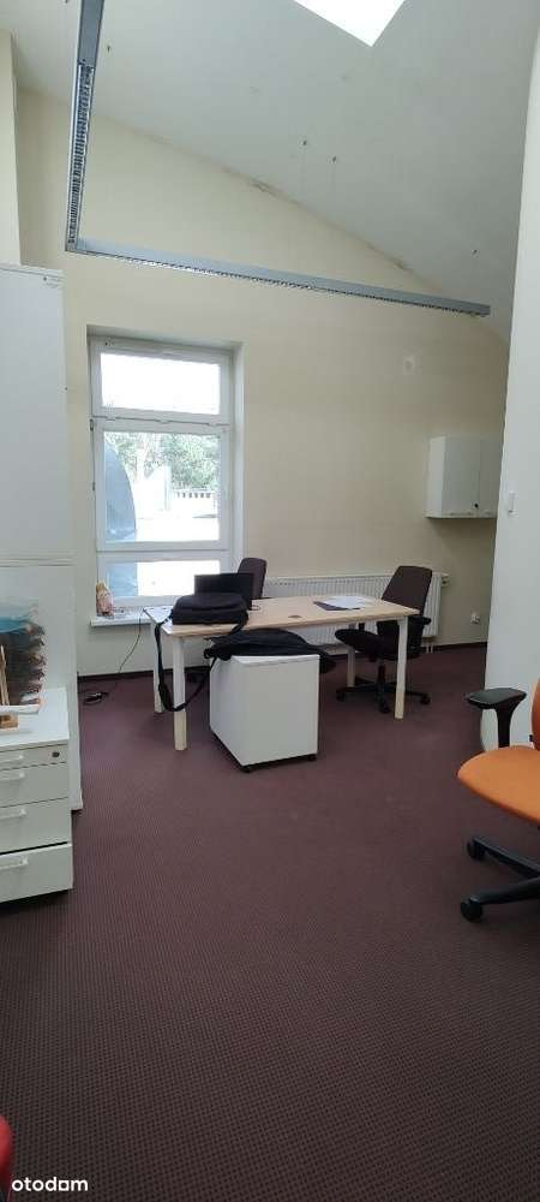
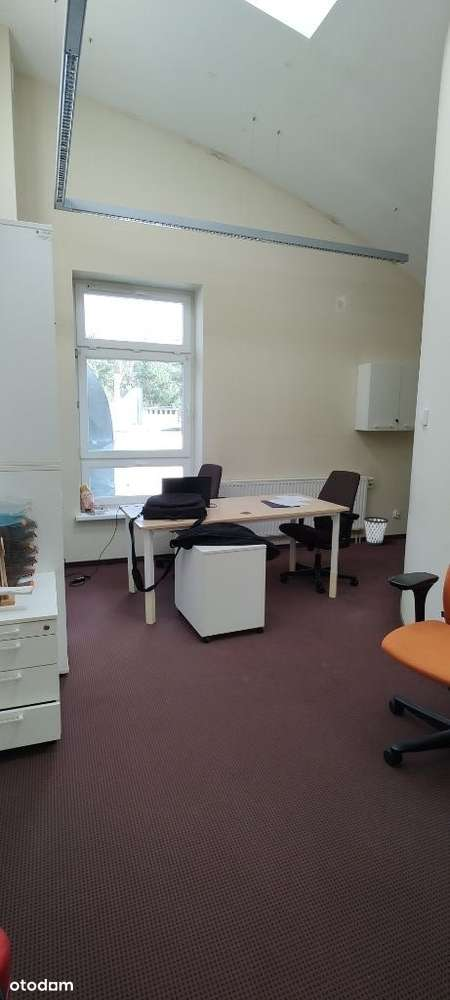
+ wastebasket [363,516,389,546]
